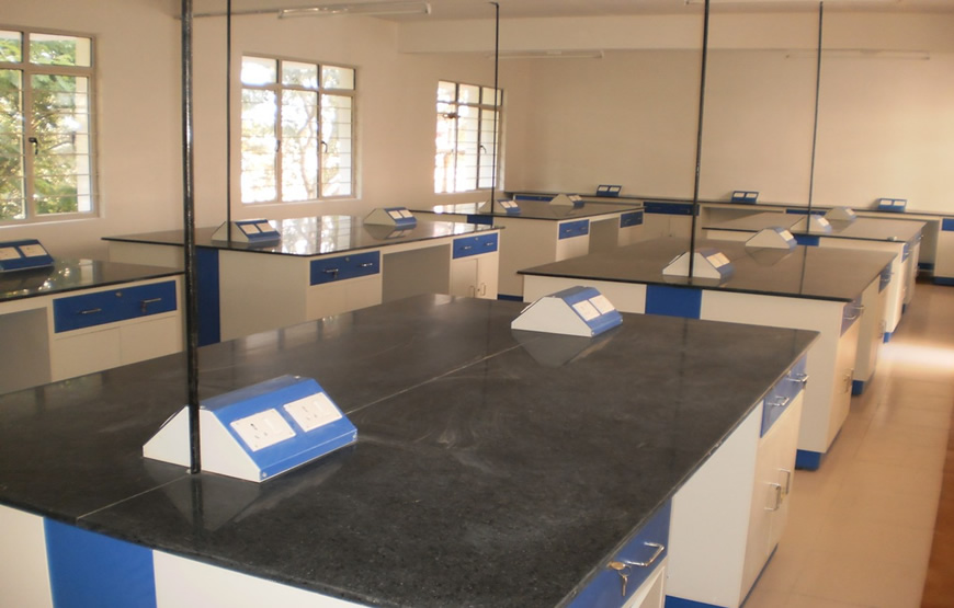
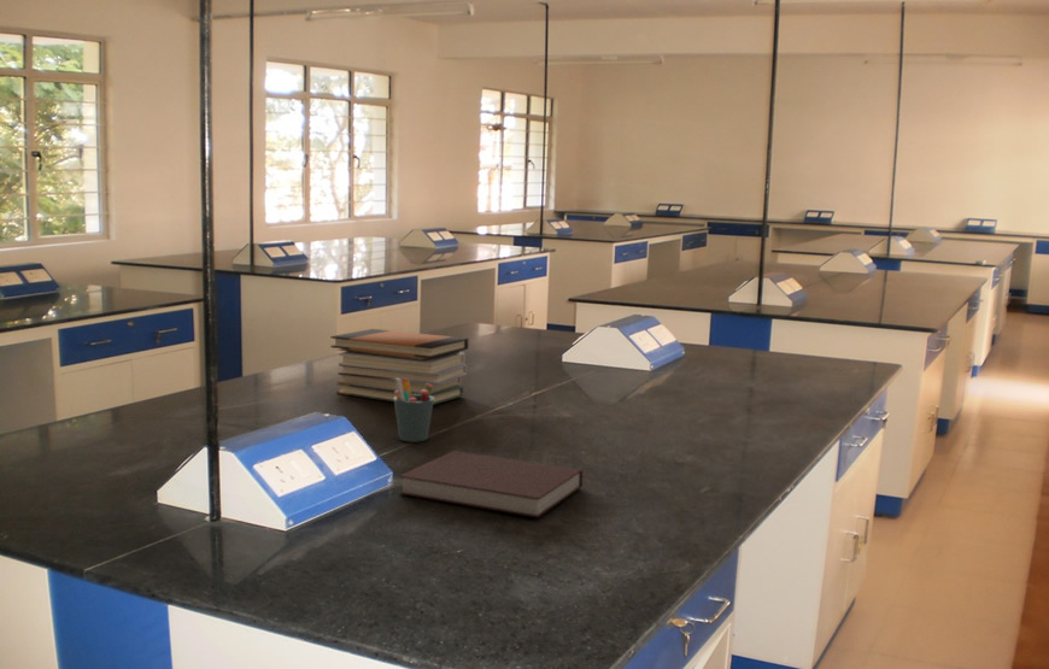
+ notebook [398,450,584,518]
+ pen holder [393,378,434,442]
+ book stack [329,328,469,406]
